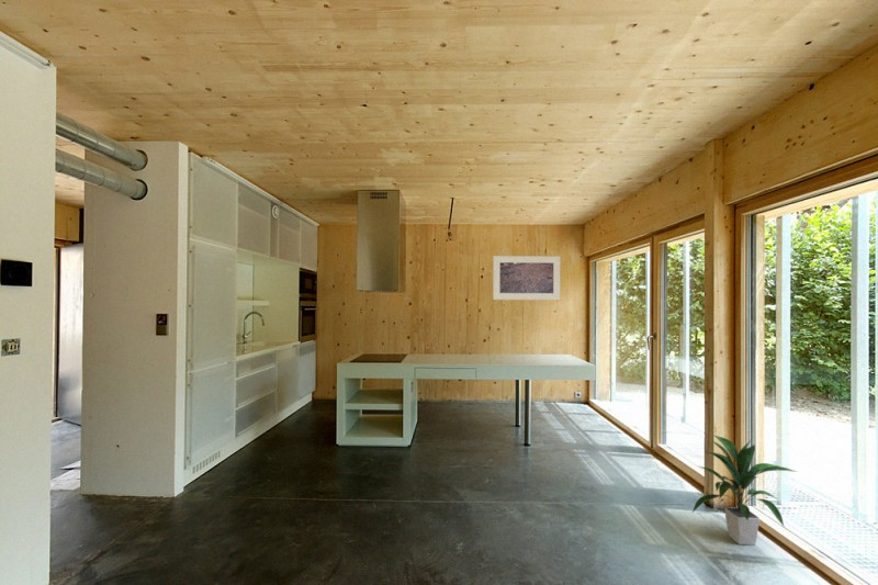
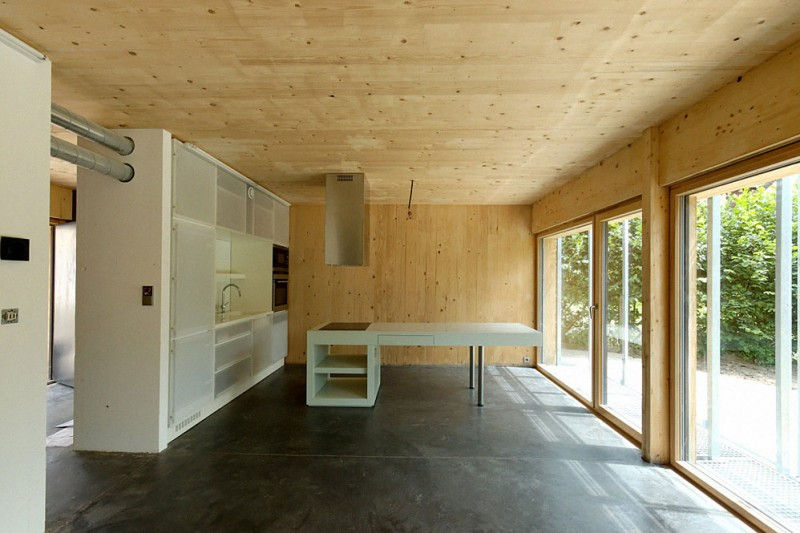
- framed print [492,255,561,301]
- indoor plant [691,434,799,547]
